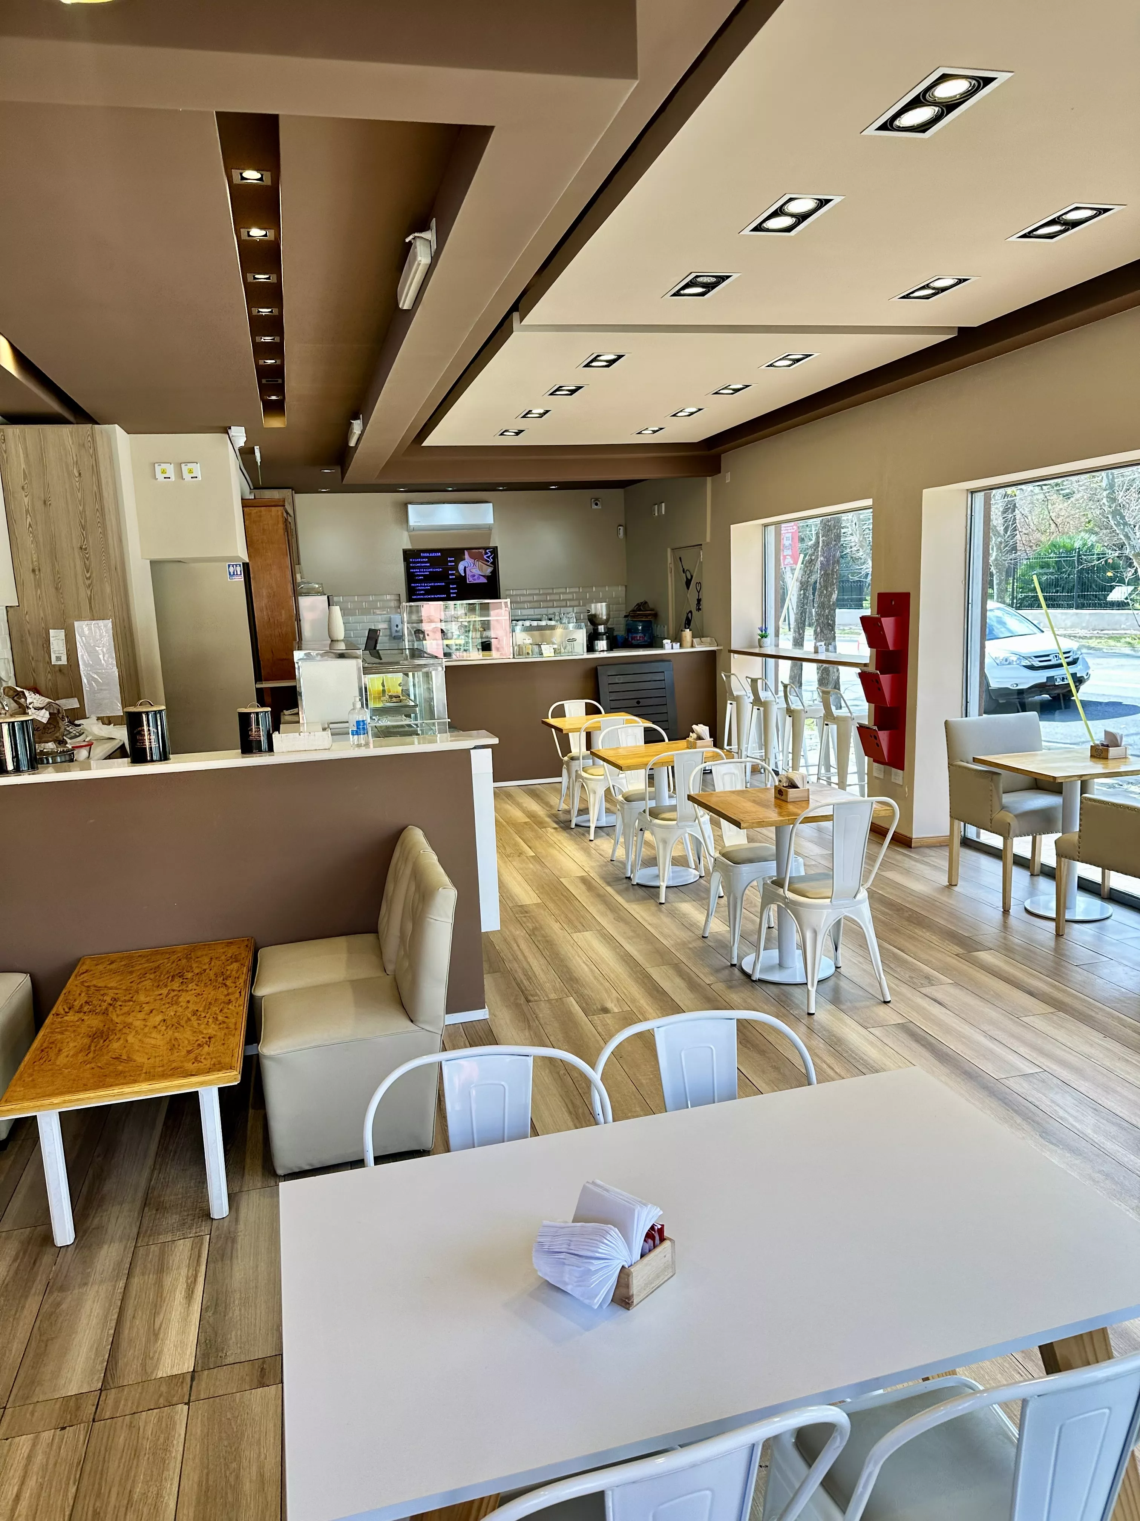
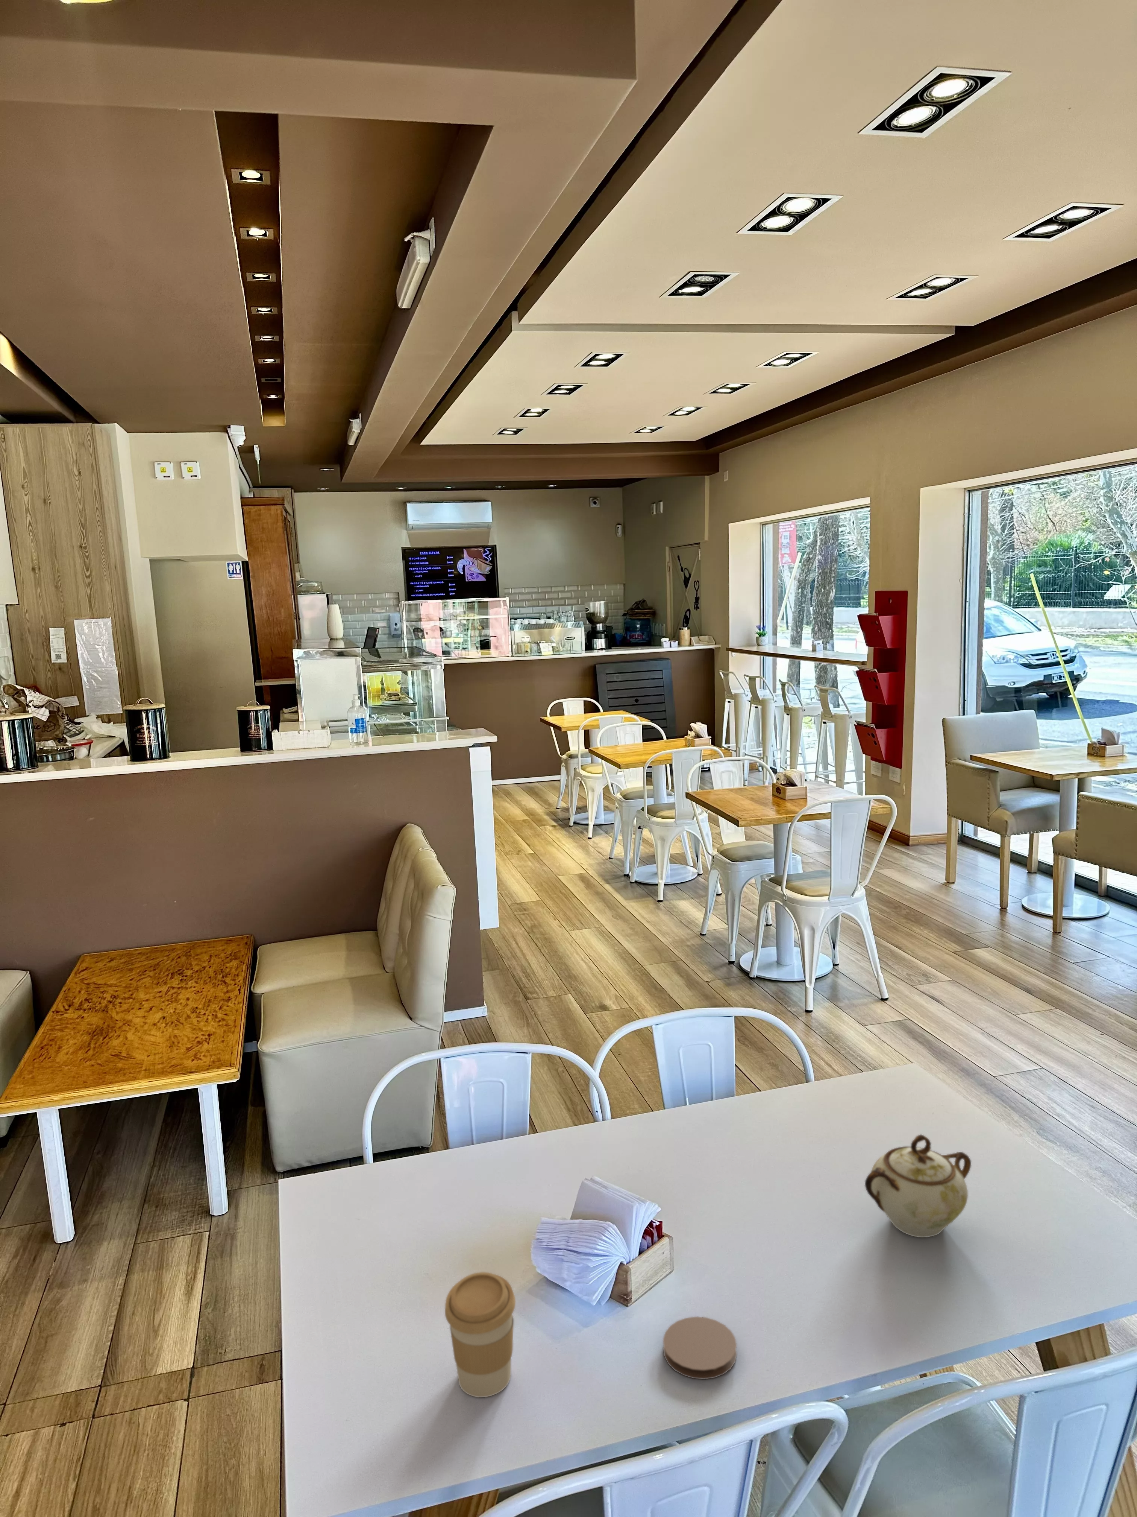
+ coffee cup [444,1272,516,1398]
+ coaster [663,1316,737,1380]
+ sugar bowl [865,1134,971,1237]
